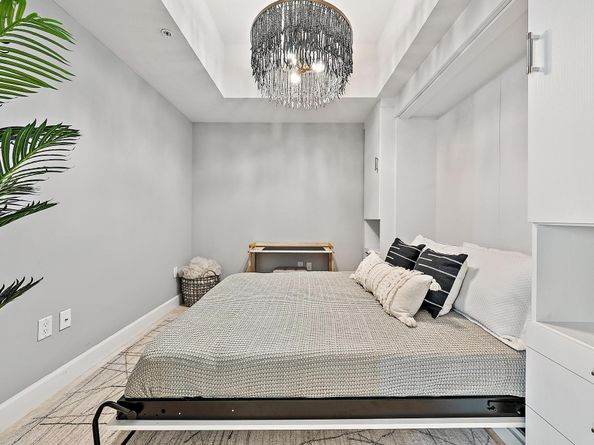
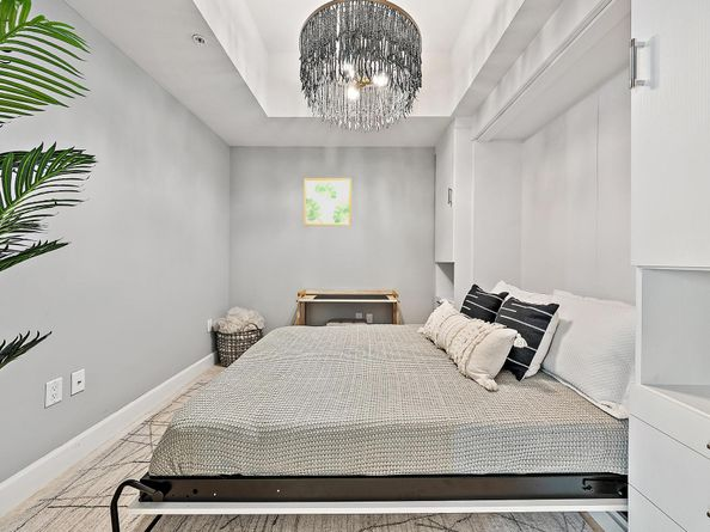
+ wall art [304,177,353,227]
